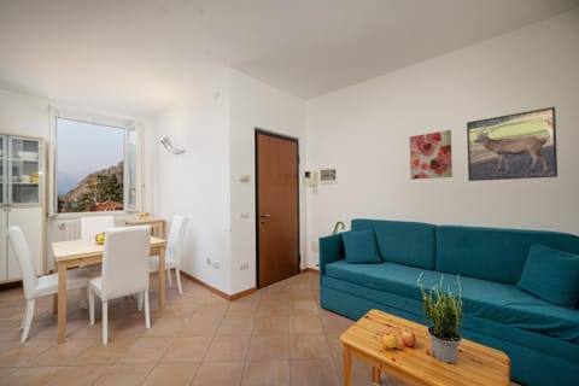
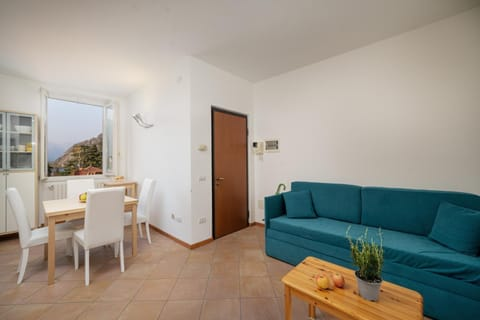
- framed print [466,106,558,182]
- wall art [409,129,454,181]
